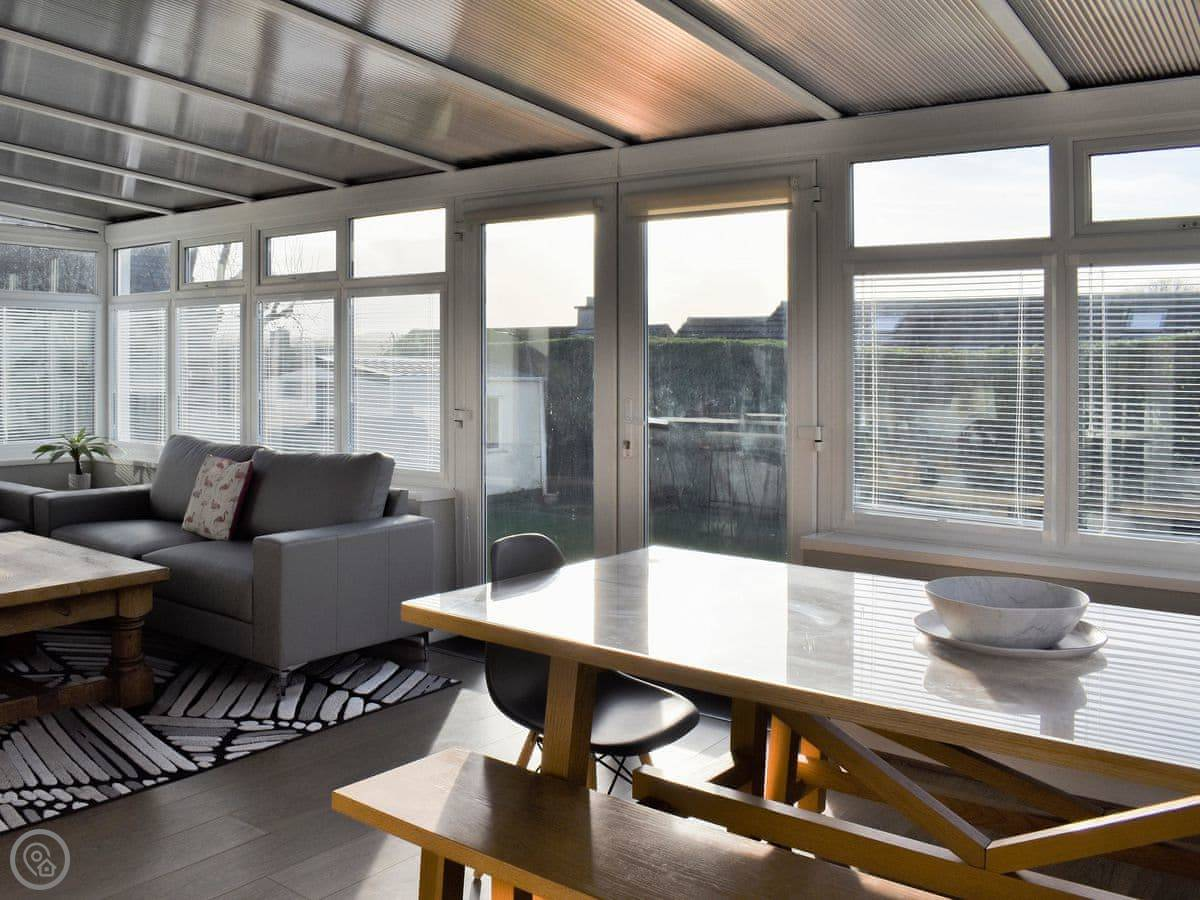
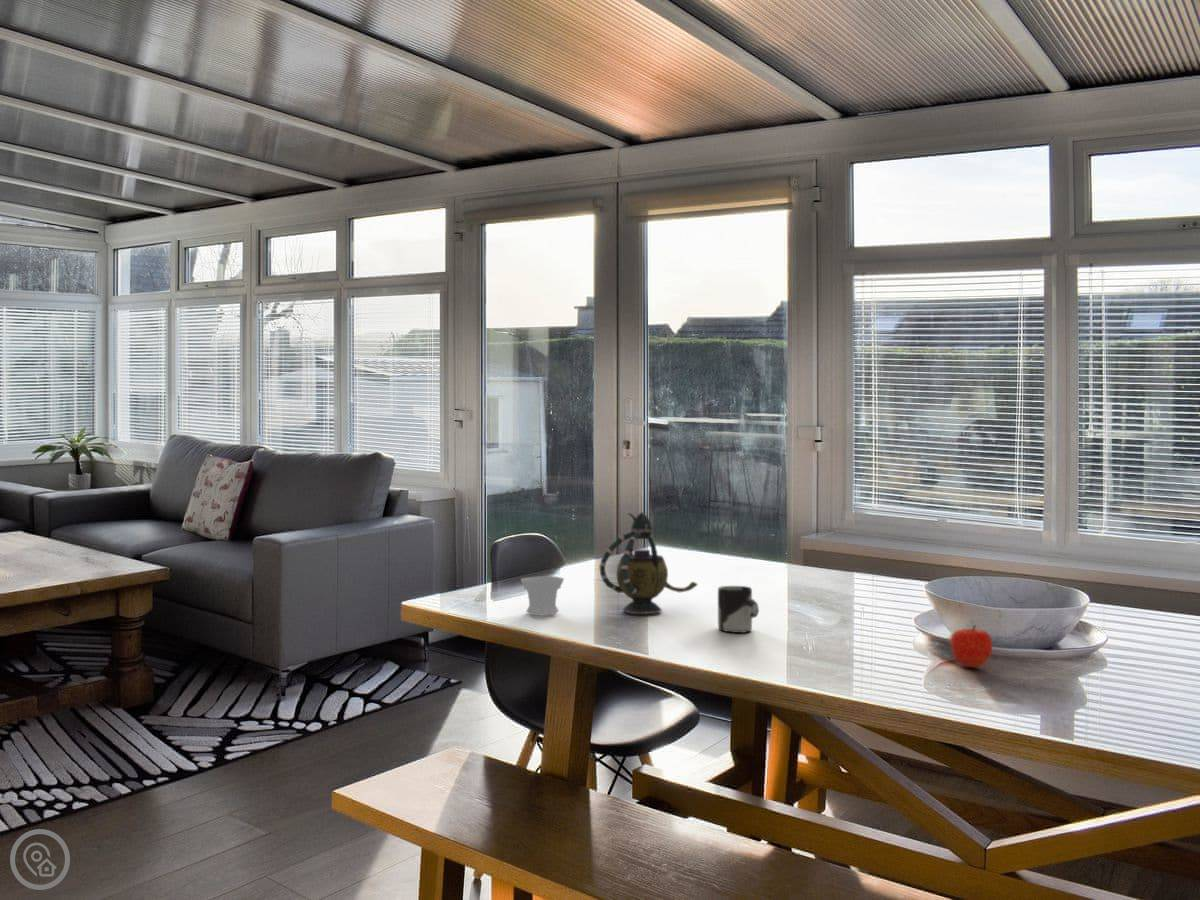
+ cup [717,585,760,634]
+ cup [520,575,565,616]
+ fruit [950,624,993,669]
+ teapot [599,511,699,615]
